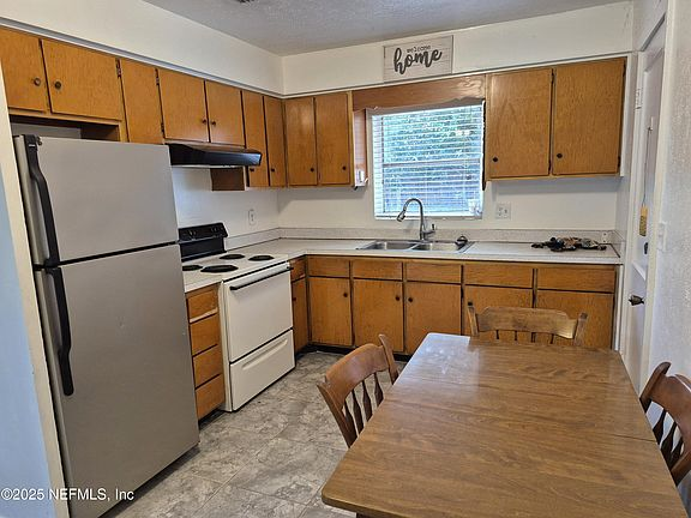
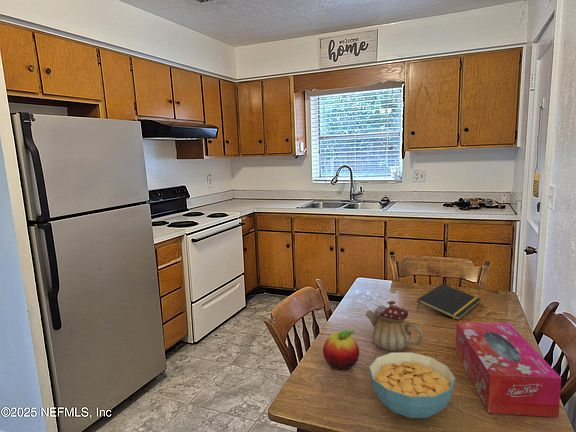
+ teapot [364,299,425,352]
+ fruit [322,329,360,371]
+ cereal bowl [368,351,456,419]
+ tissue box [455,321,562,418]
+ notepad [416,283,482,321]
